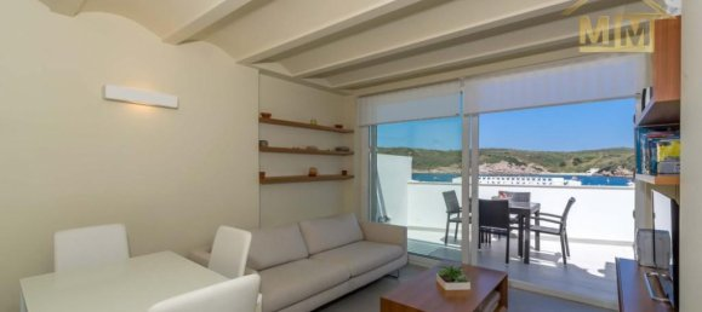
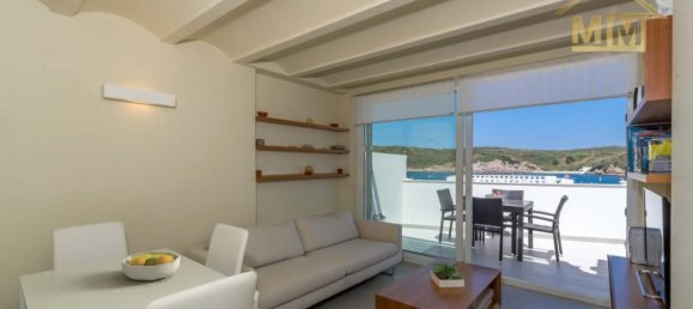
+ fruit bowl [120,250,182,281]
